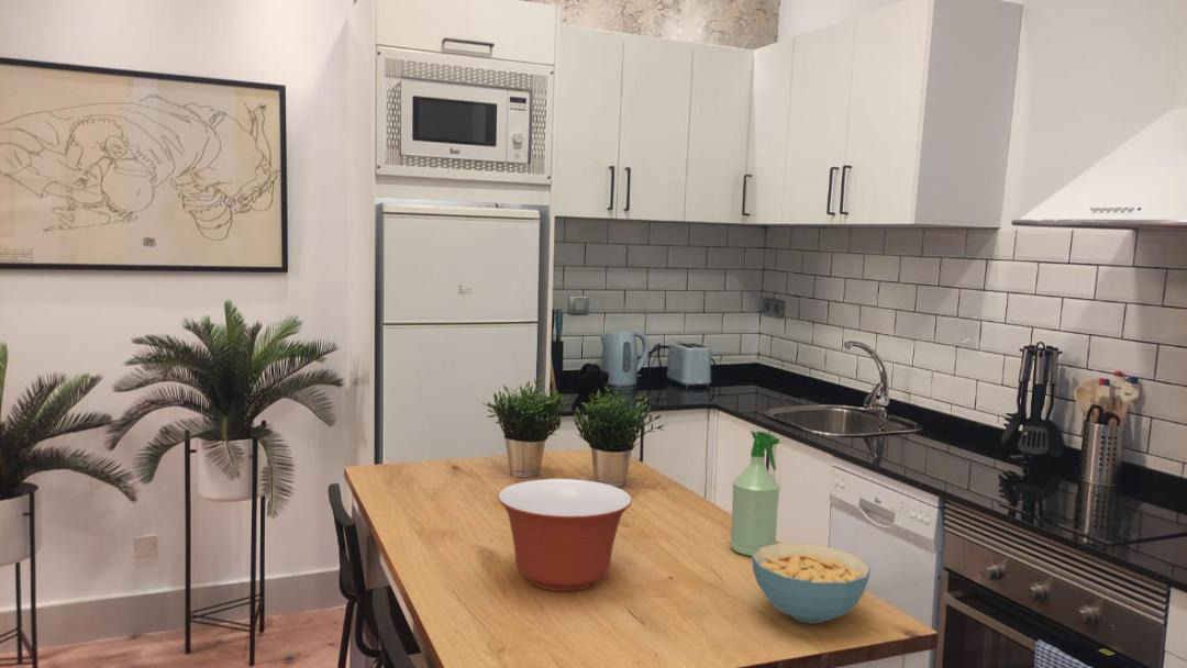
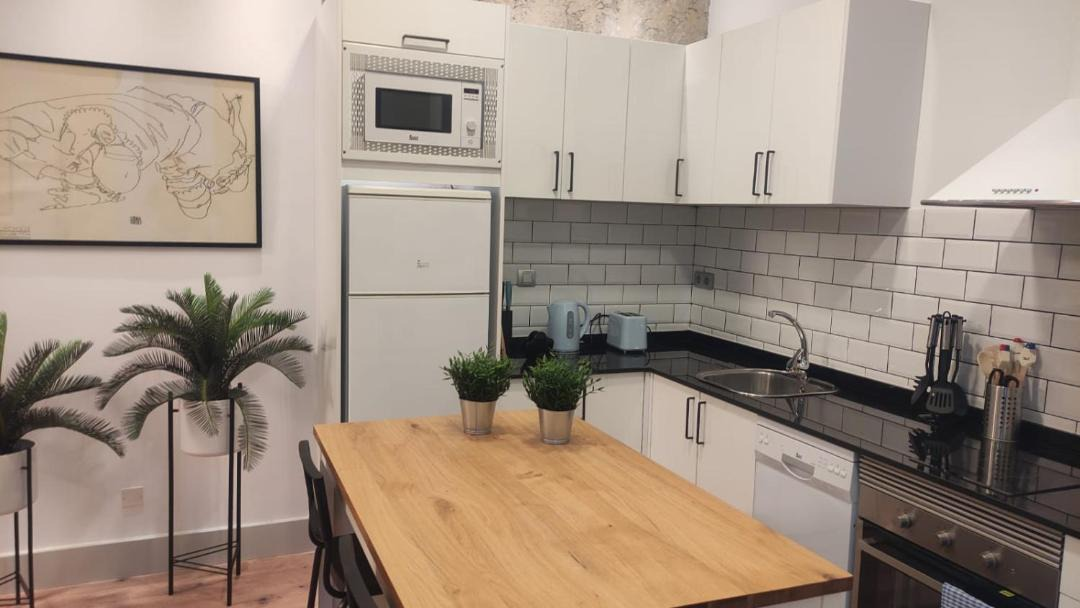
- spray bottle [730,430,781,557]
- cereal bowl [751,542,872,624]
- mixing bowl [497,478,633,592]
